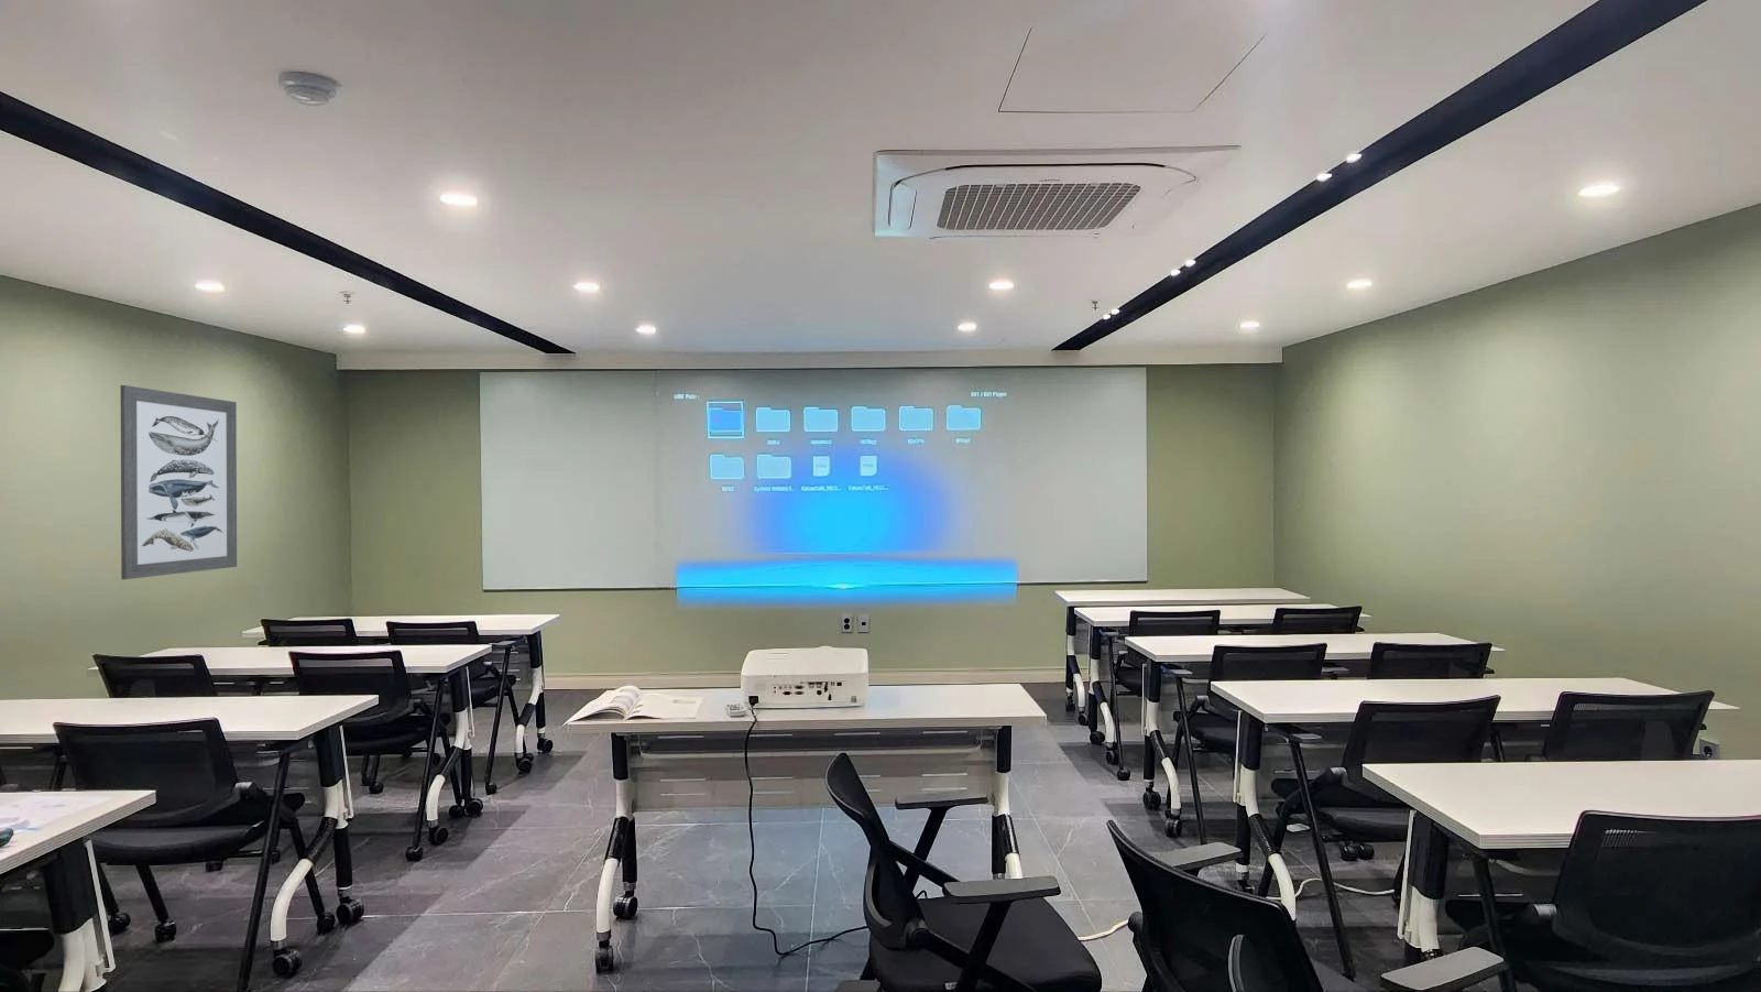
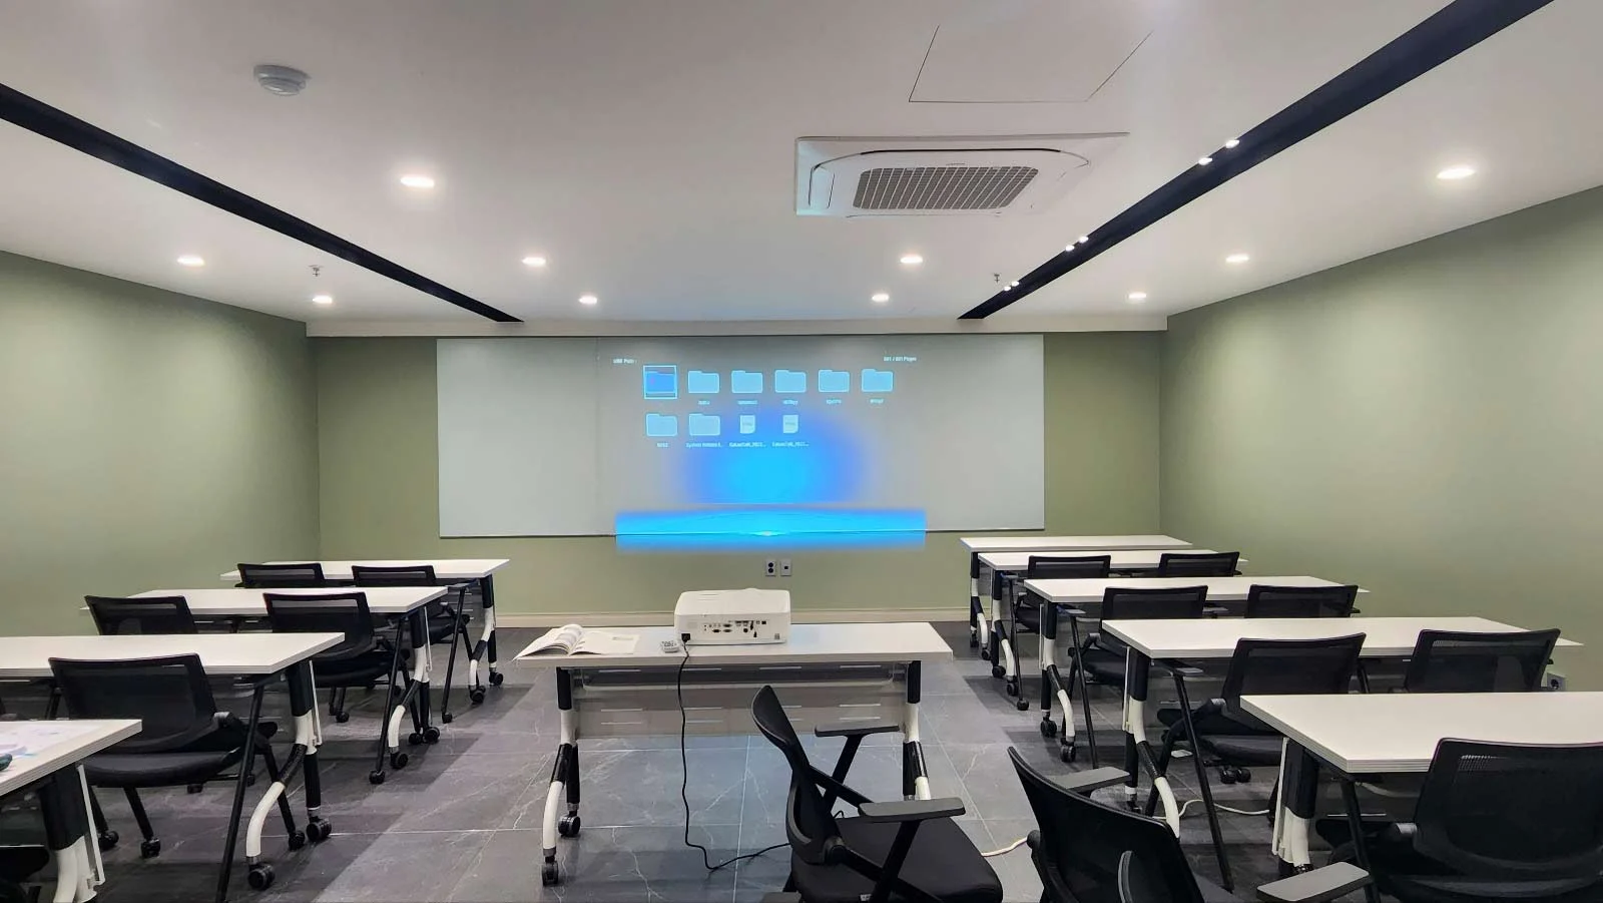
- wall art [120,385,238,581]
